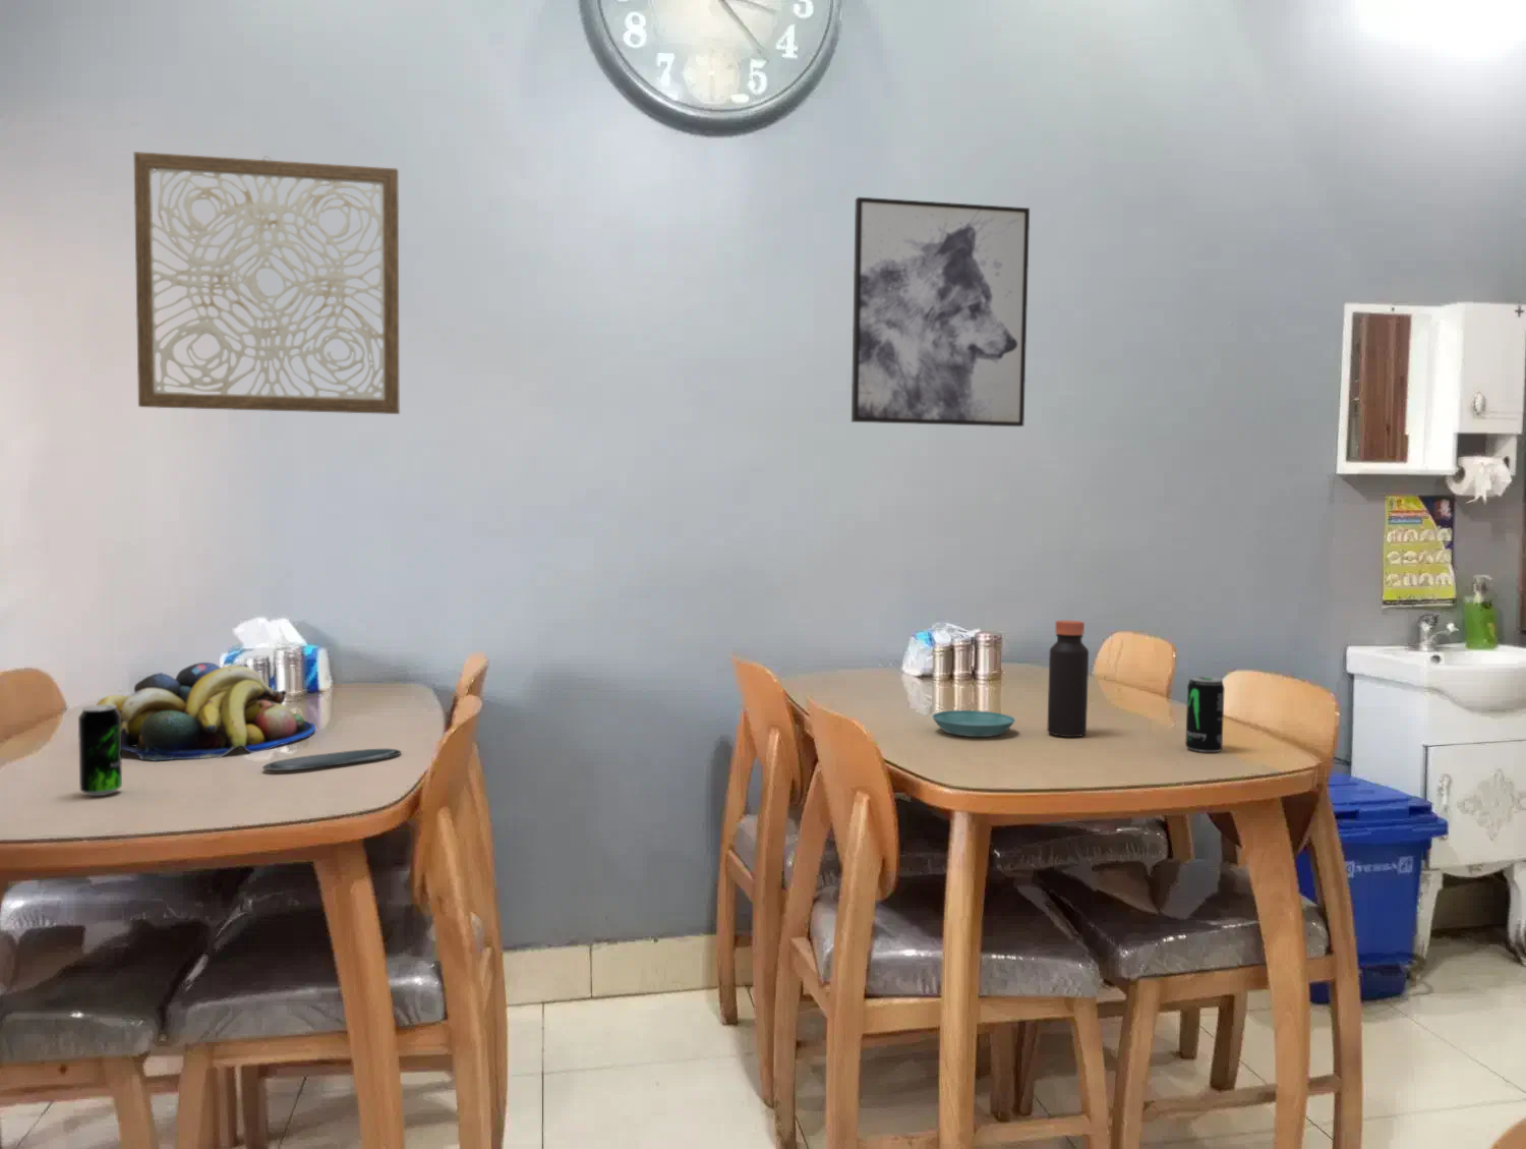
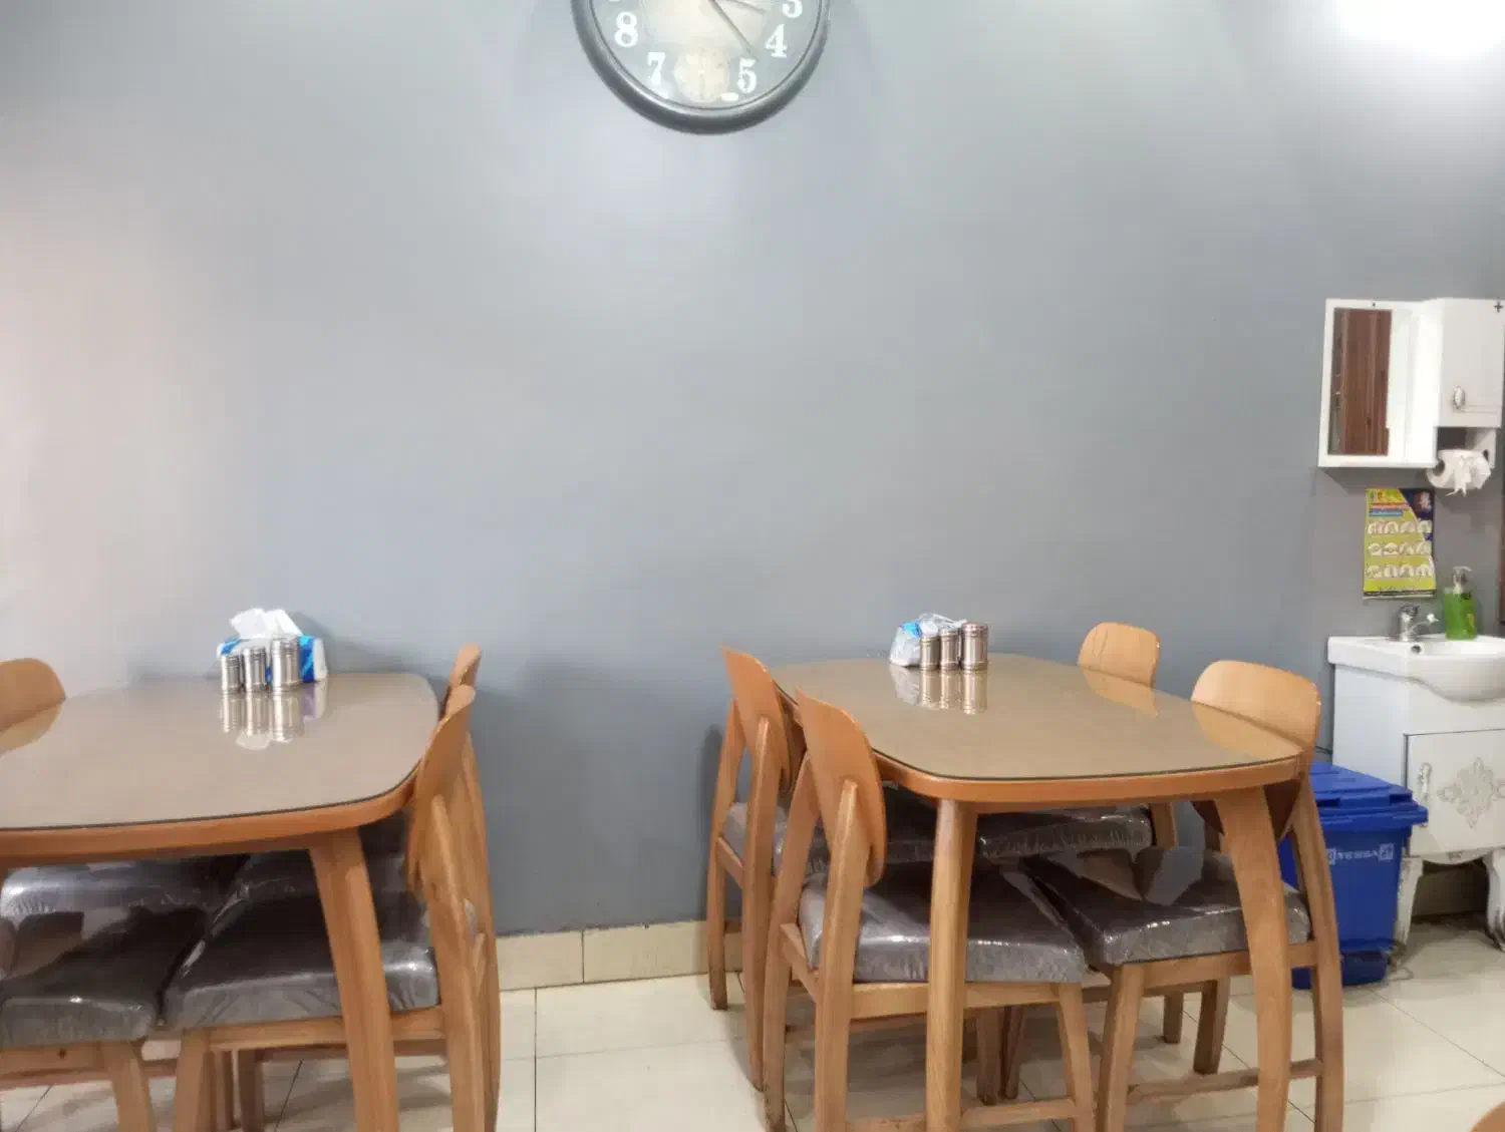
- beverage can [1185,675,1226,753]
- wall art [133,151,400,415]
- beverage can [77,705,123,797]
- fruit bowl [95,661,316,763]
- bottle [1046,620,1089,737]
- saucer [931,710,1016,737]
- oval tray [262,748,402,771]
- wall art [850,197,1030,427]
